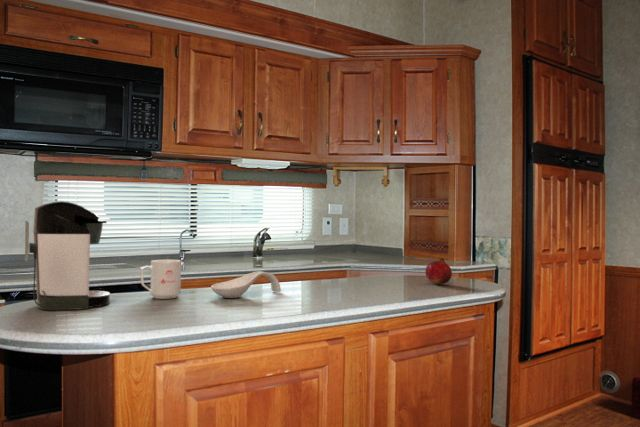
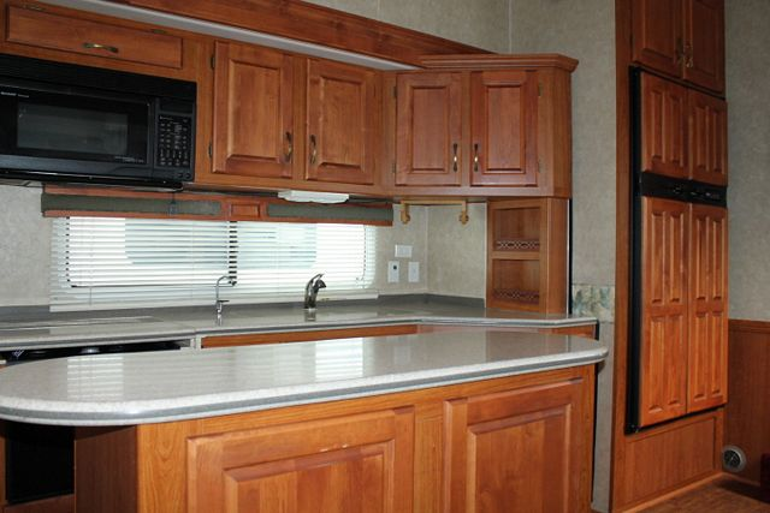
- fruit [425,257,453,285]
- coffee maker [24,200,111,311]
- spoon rest [210,270,282,299]
- mug [139,259,182,300]
